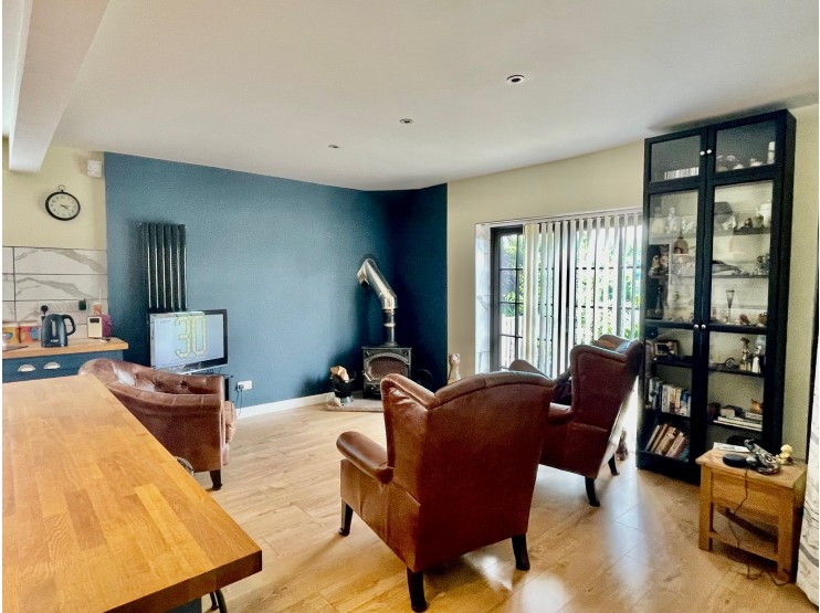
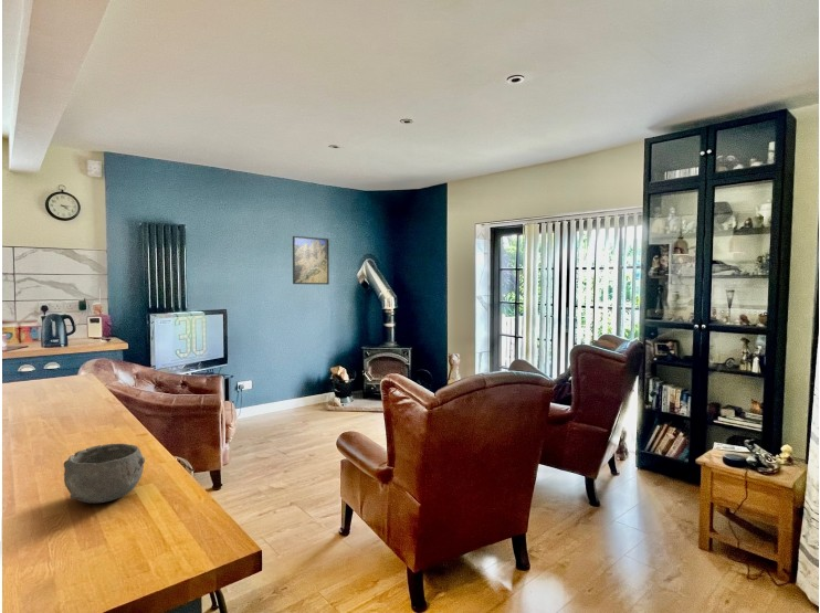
+ bowl [63,443,146,504]
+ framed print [292,235,330,285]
